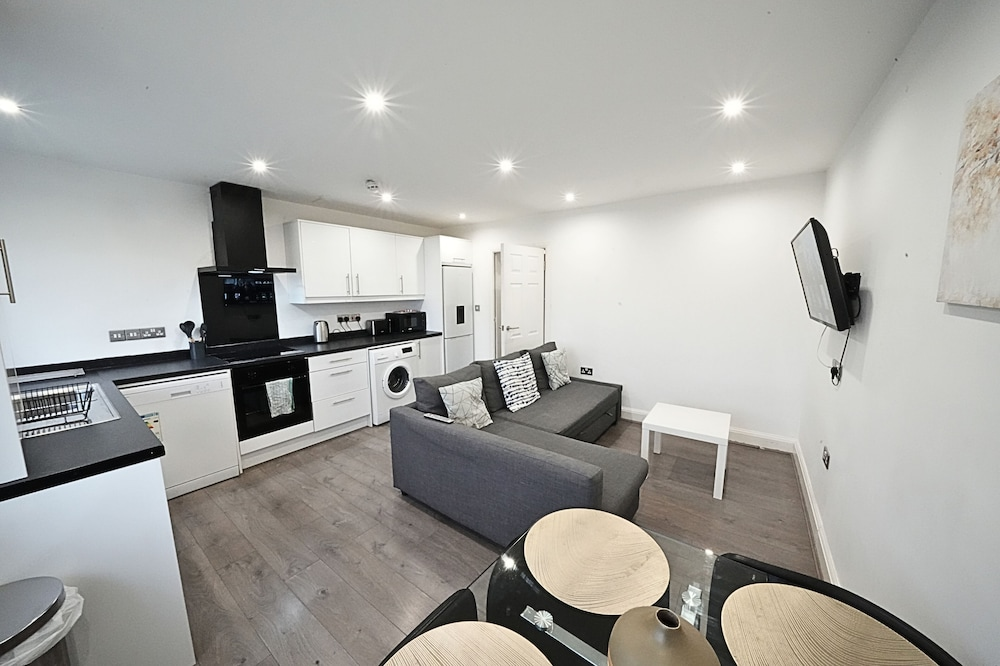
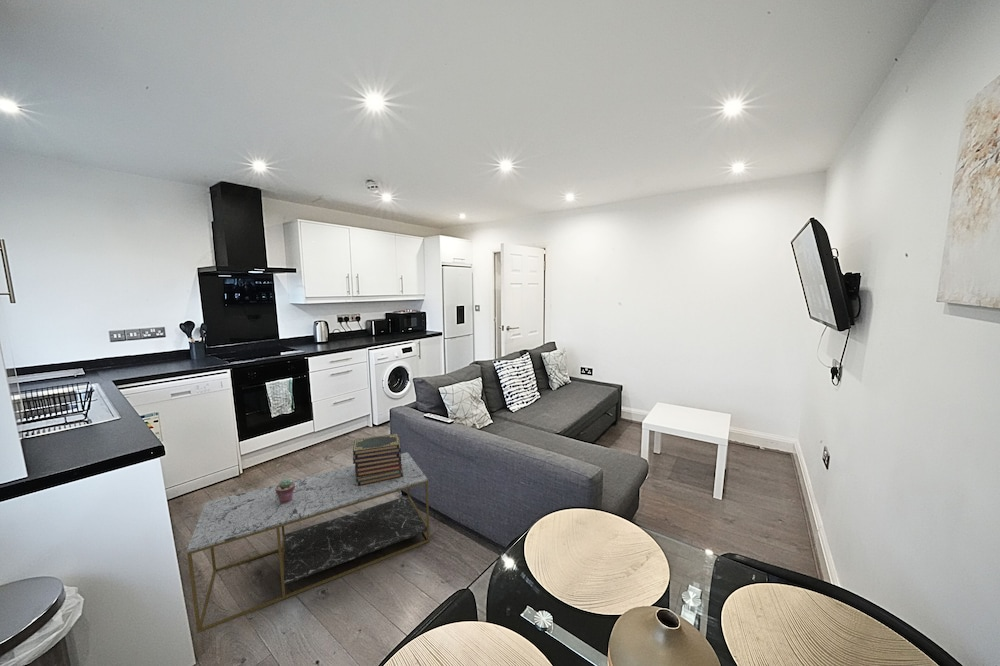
+ potted succulent [275,477,295,503]
+ book stack [352,433,403,486]
+ coffee table [186,451,431,634]
